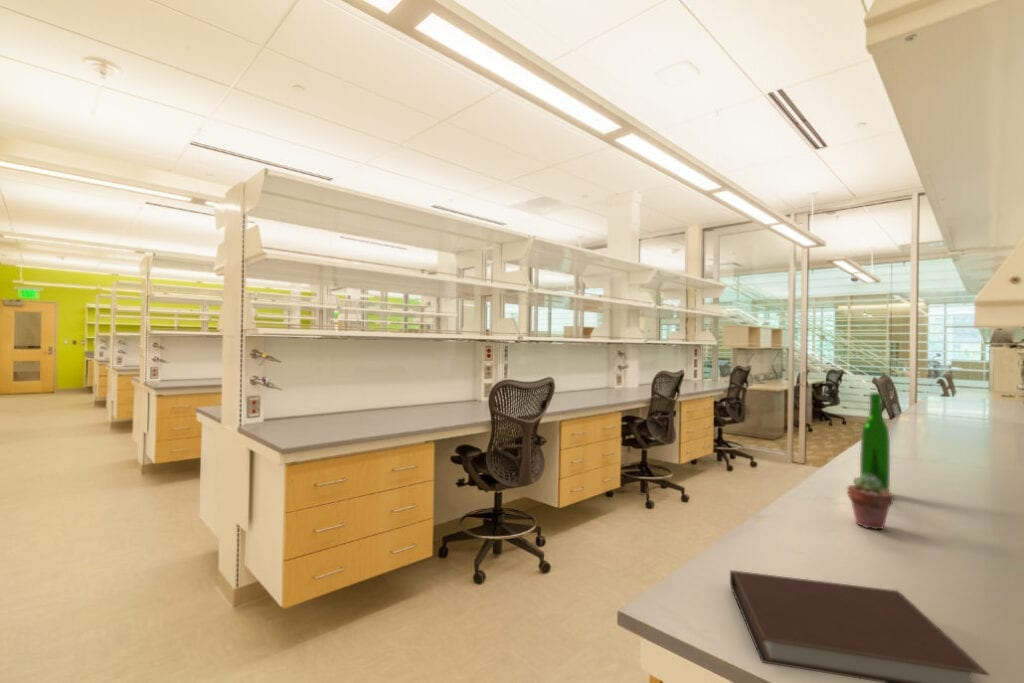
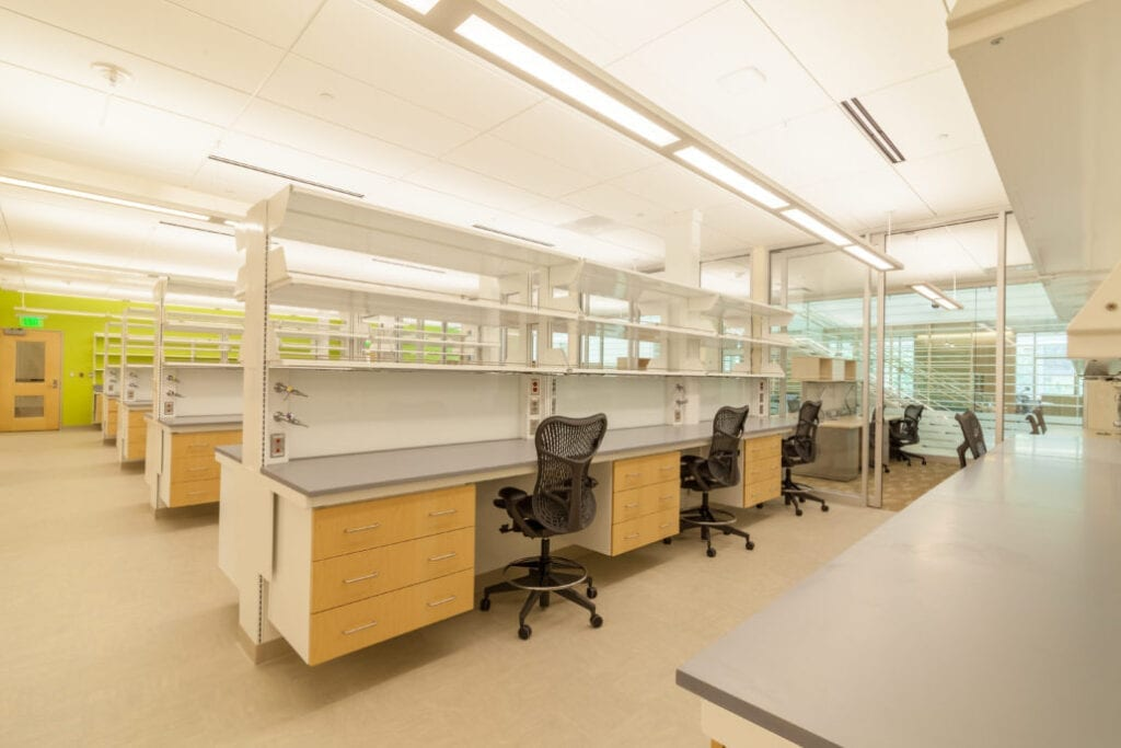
- wine bottle [859,392,891,492]
- potted succulent [846,474,895,530]
- notebook [729,569,991,683]
